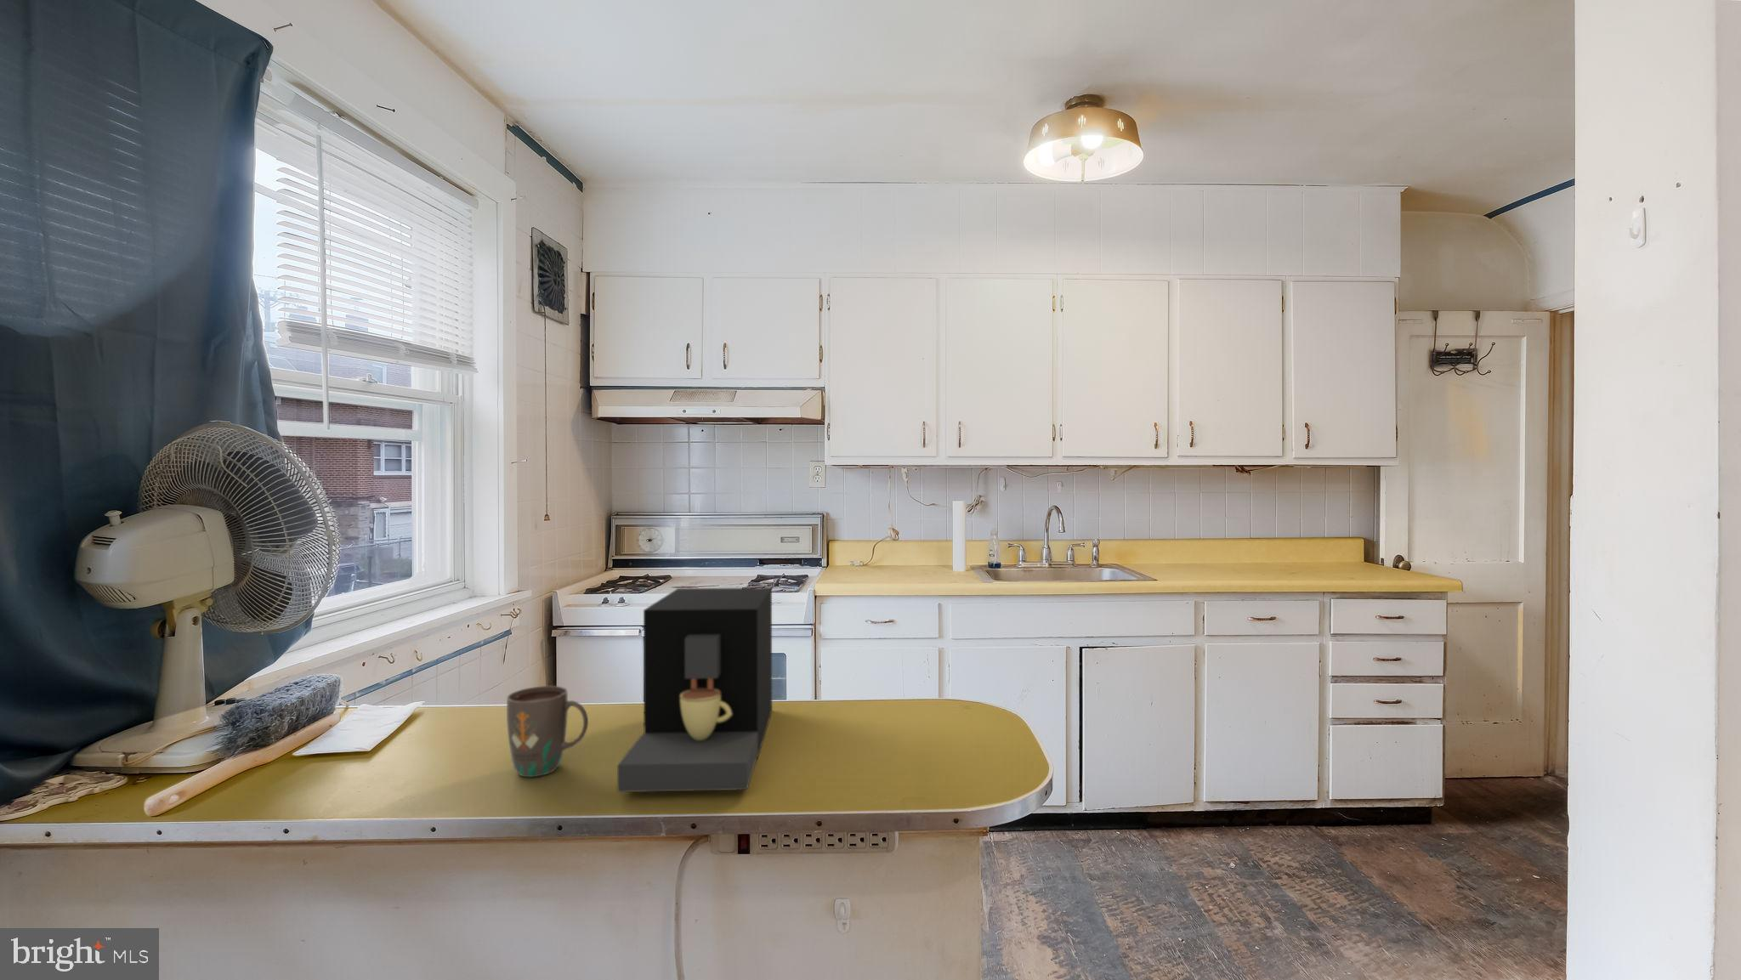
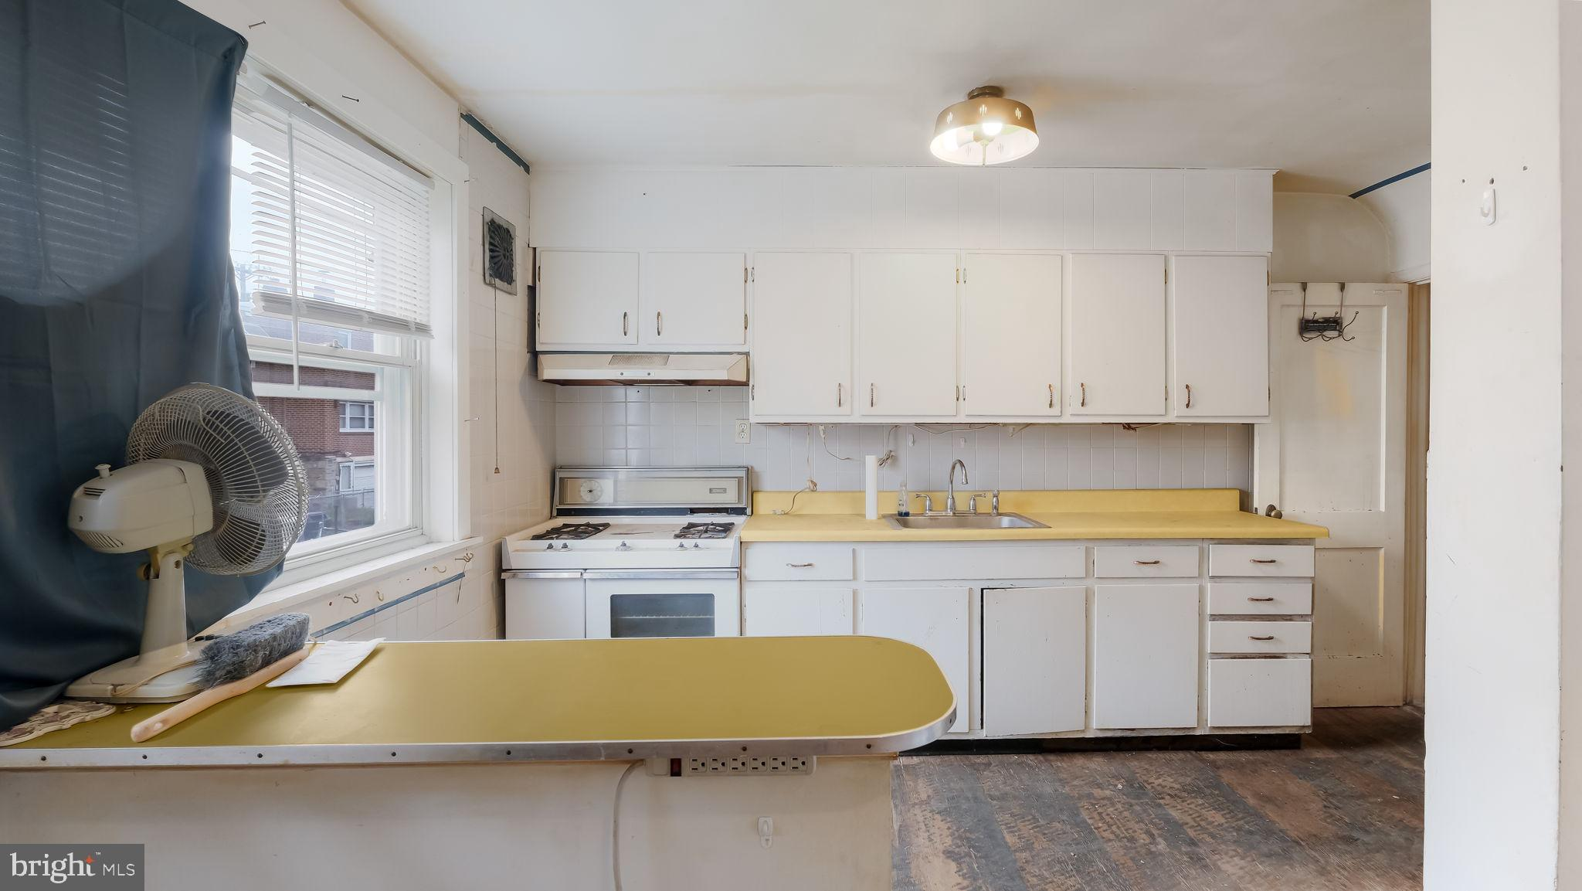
- coffee maker [616,587,772,794]
- mug [506,685,590,778]
